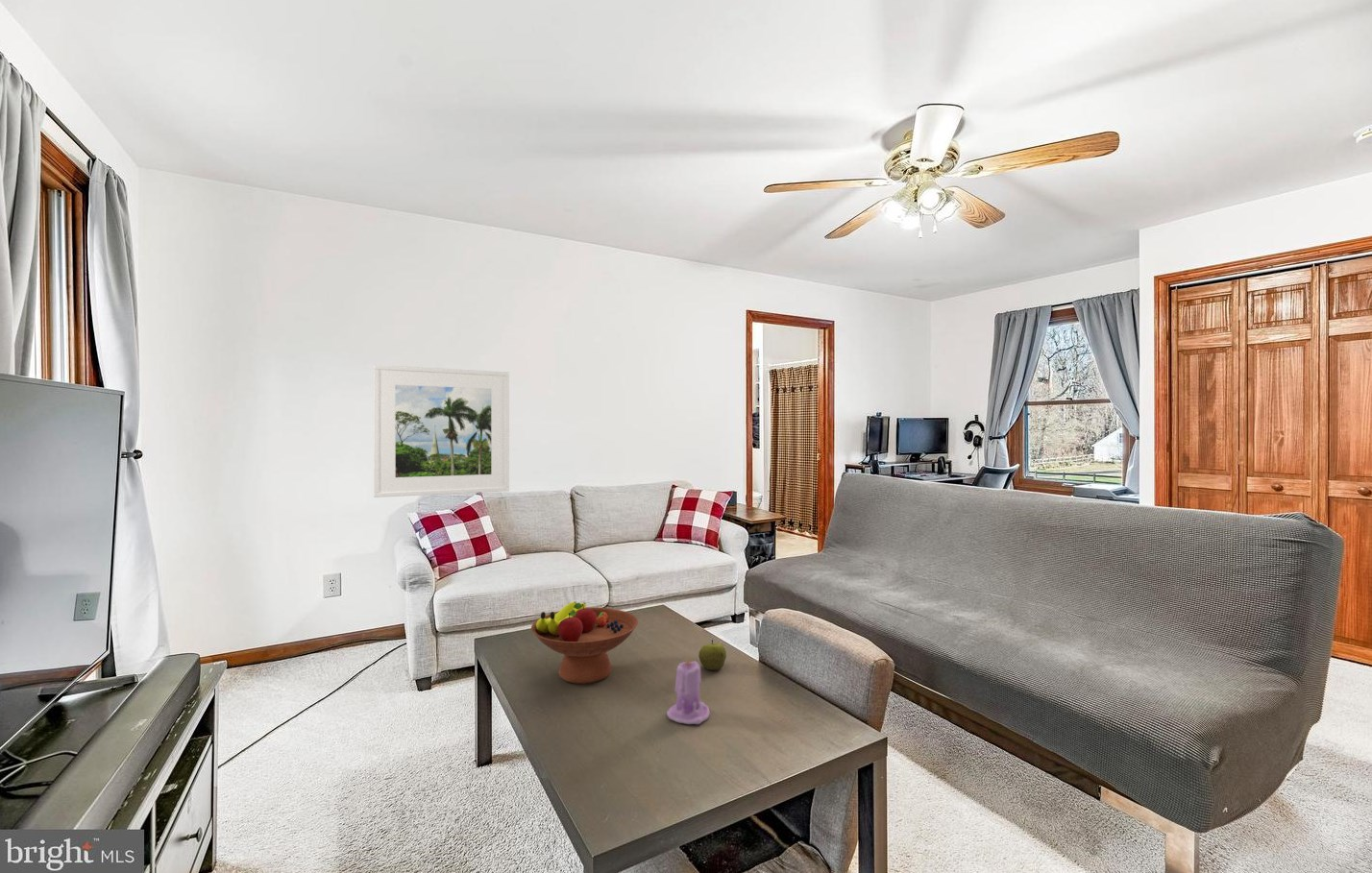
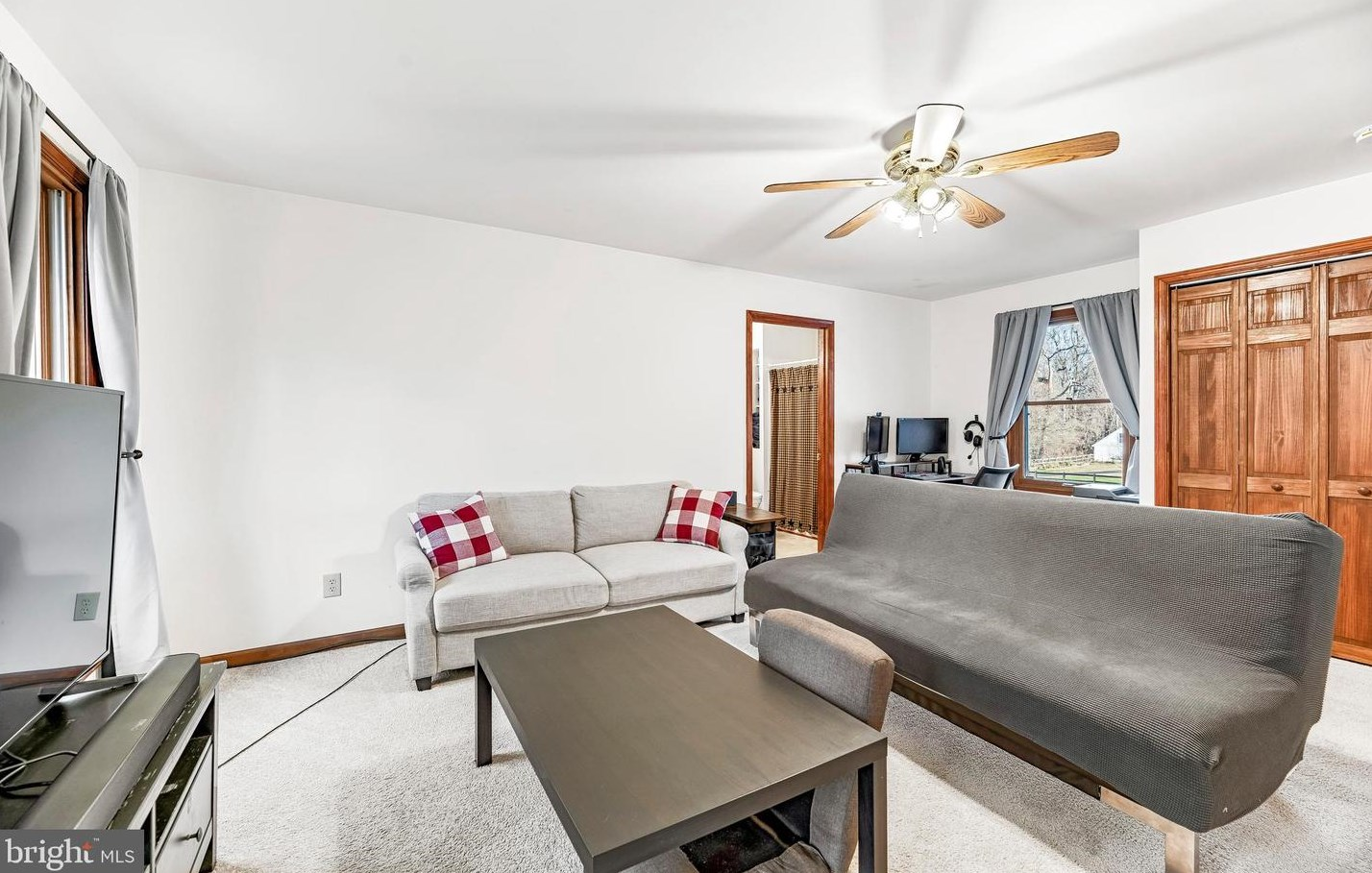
- candle [666,656,711,725]
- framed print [373,364,510,498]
- fruit bowl [530,601,639,685]
- apple [698,639,727,671]
